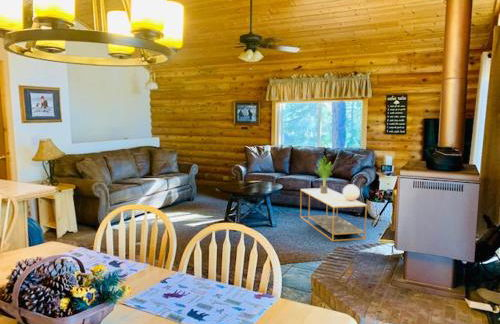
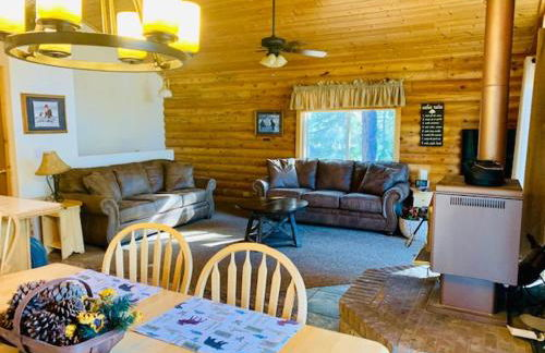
- potted plant [315,155,335,194]
- decorative sphere [342,183,361,201]
- coffee table [299,187,368,242]
